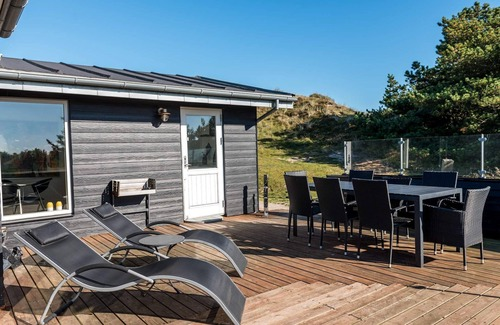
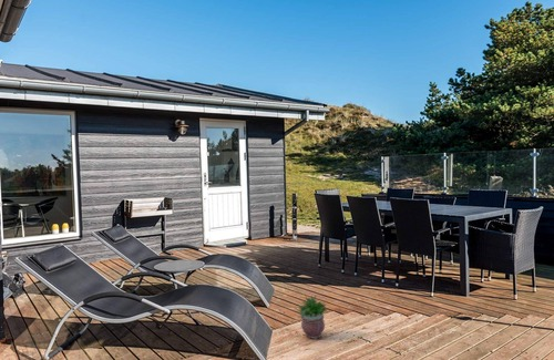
+ potted plant [296,295,330,340]
